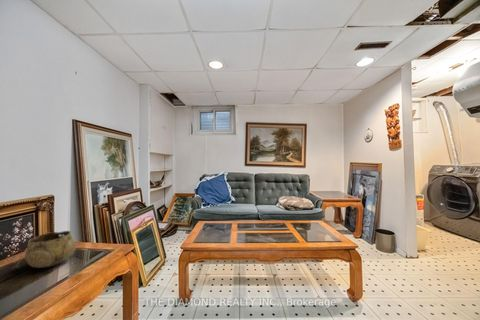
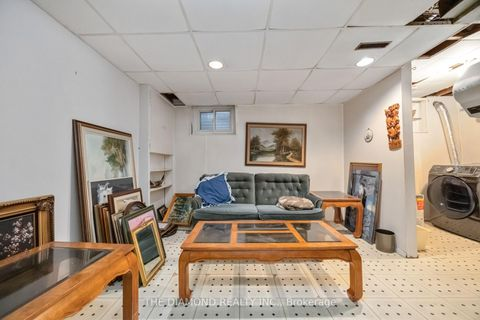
- decorative bowl [24,230,77,269]
